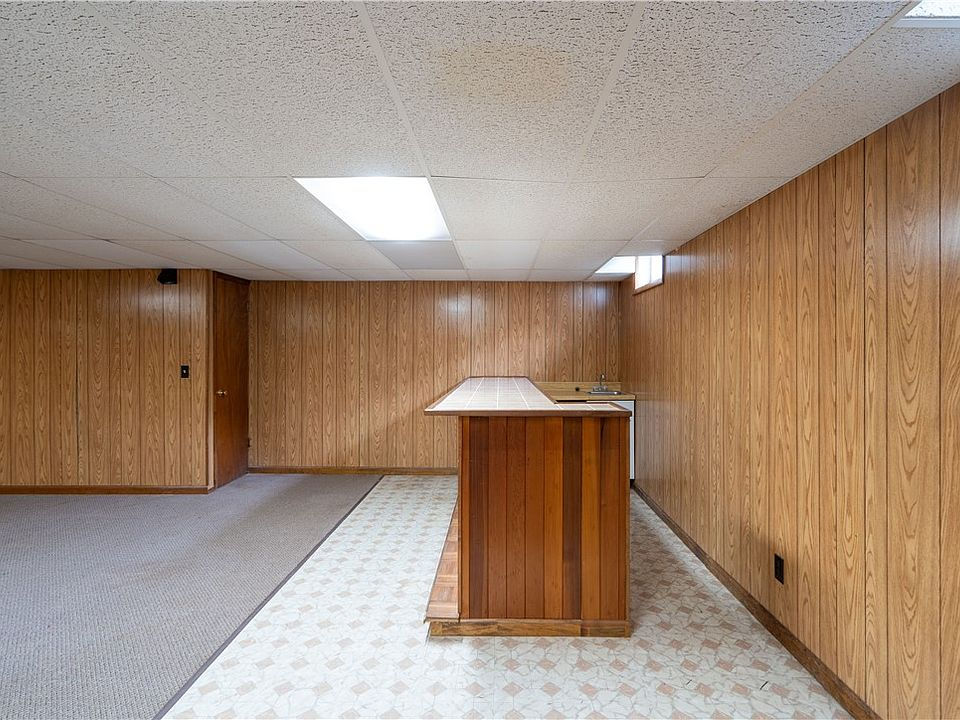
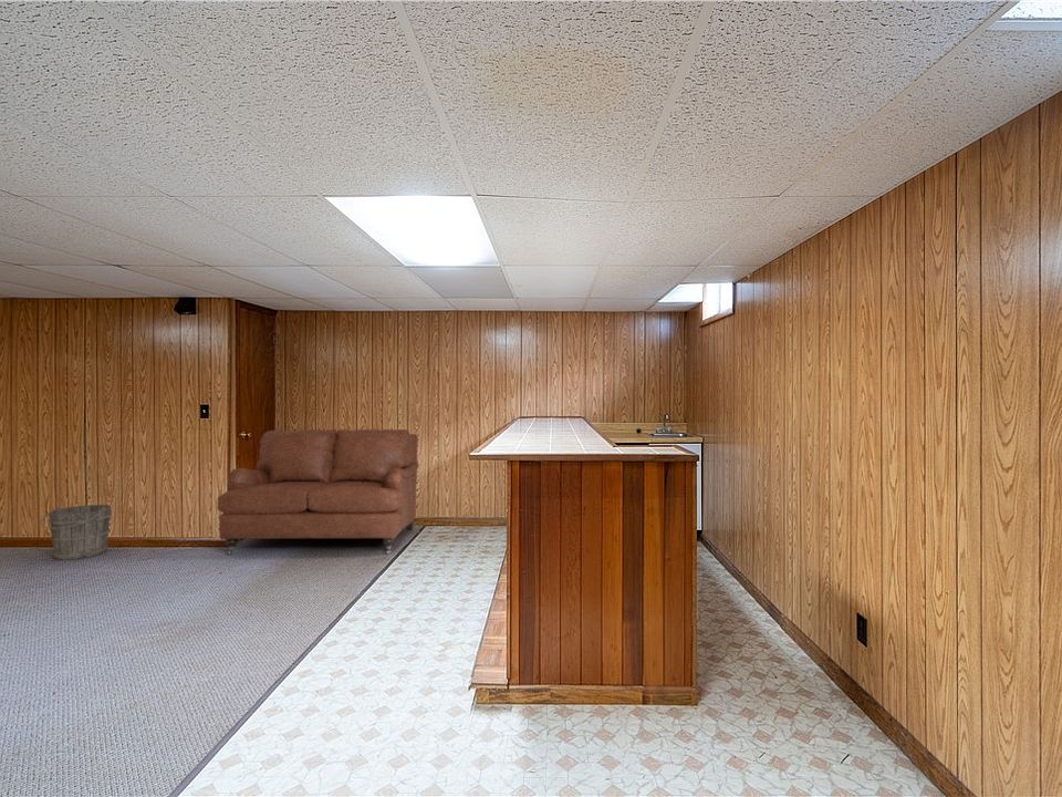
+ bucket [39,504,113,561]
+ sofa [217,428,420,556]
